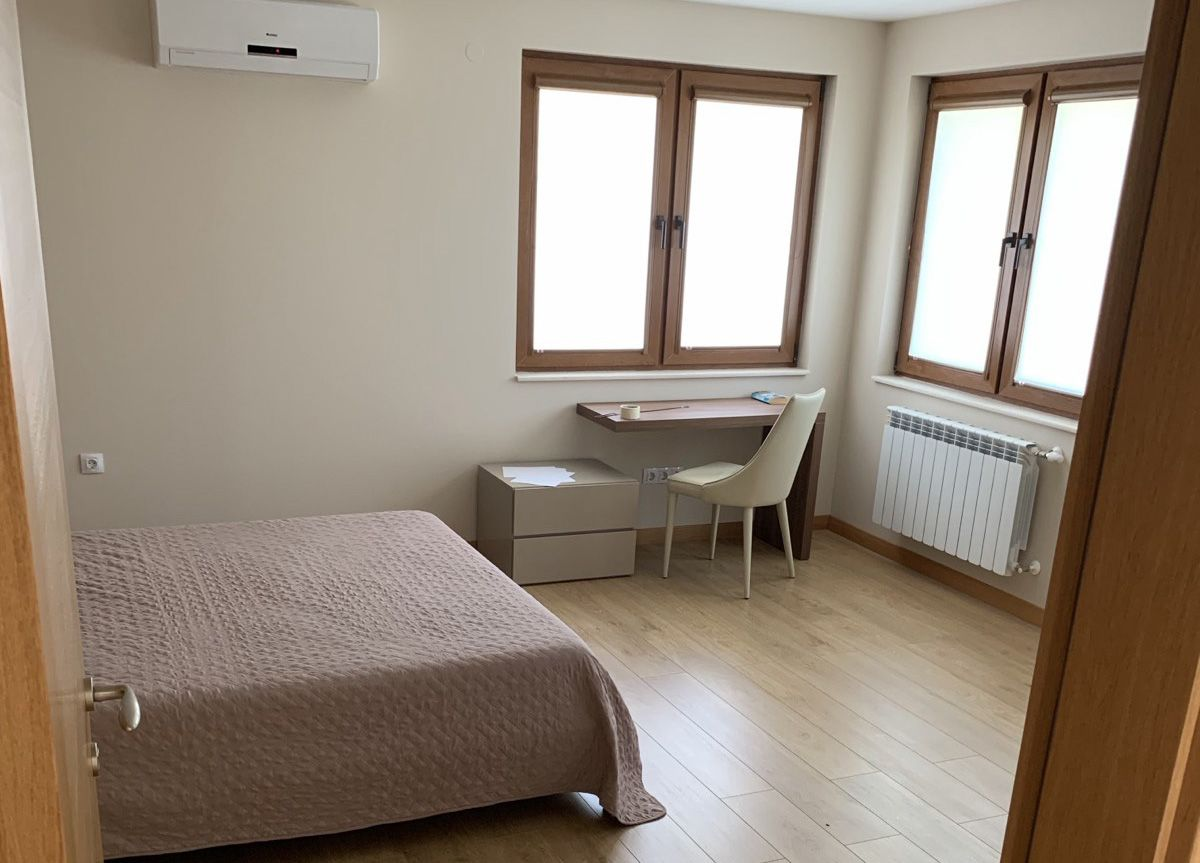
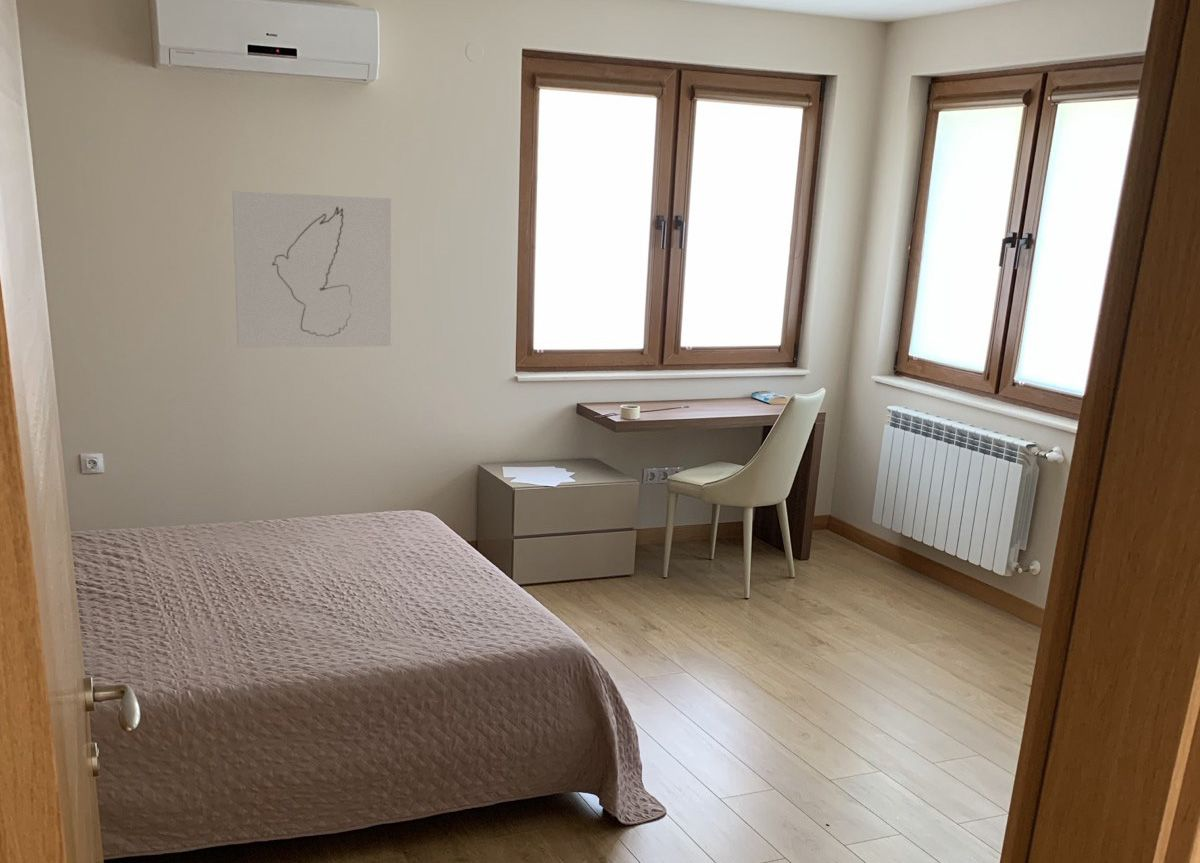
+ wall art [231,190,392,349]
